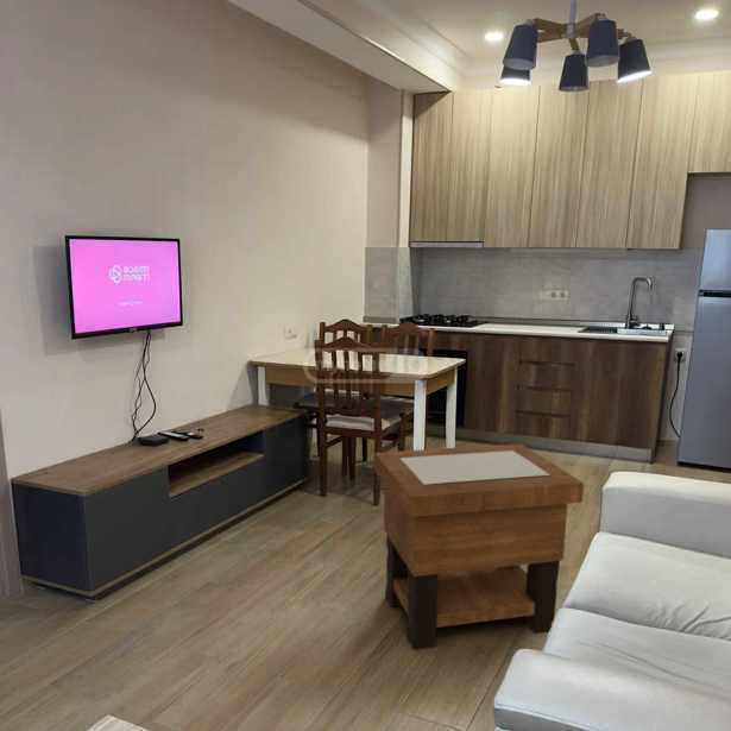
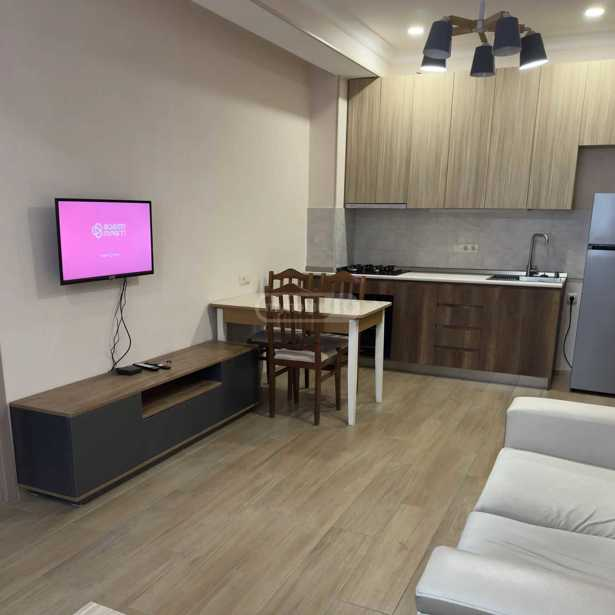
- side table [373,443,585,651]
